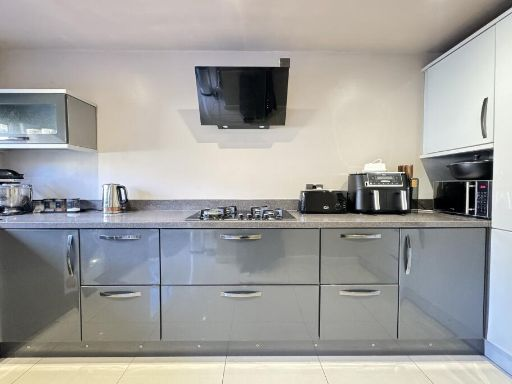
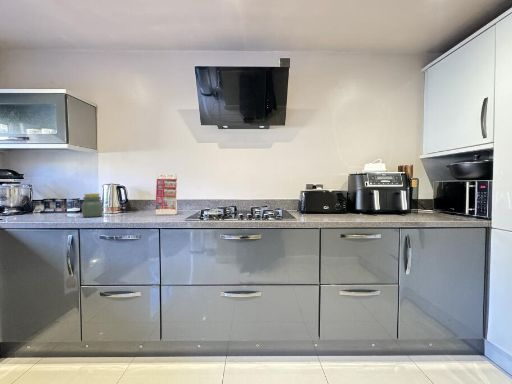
+ jar [81,192,104,218]
+ gift box [154,173,178,216]
